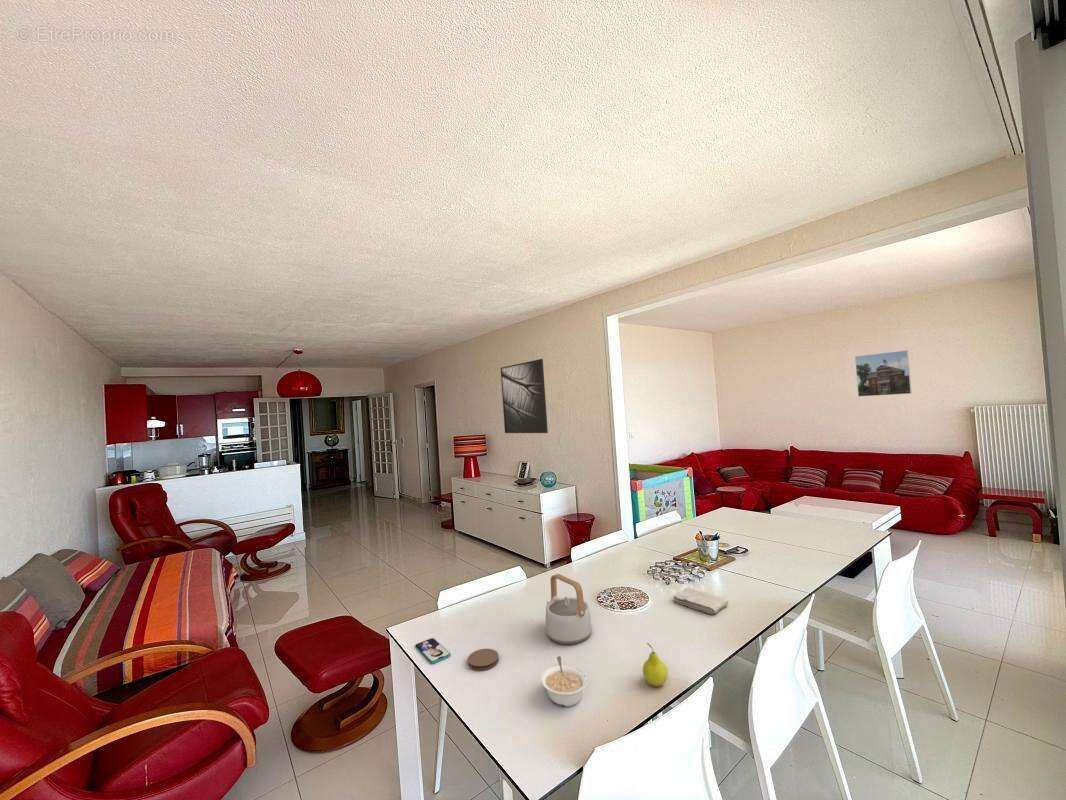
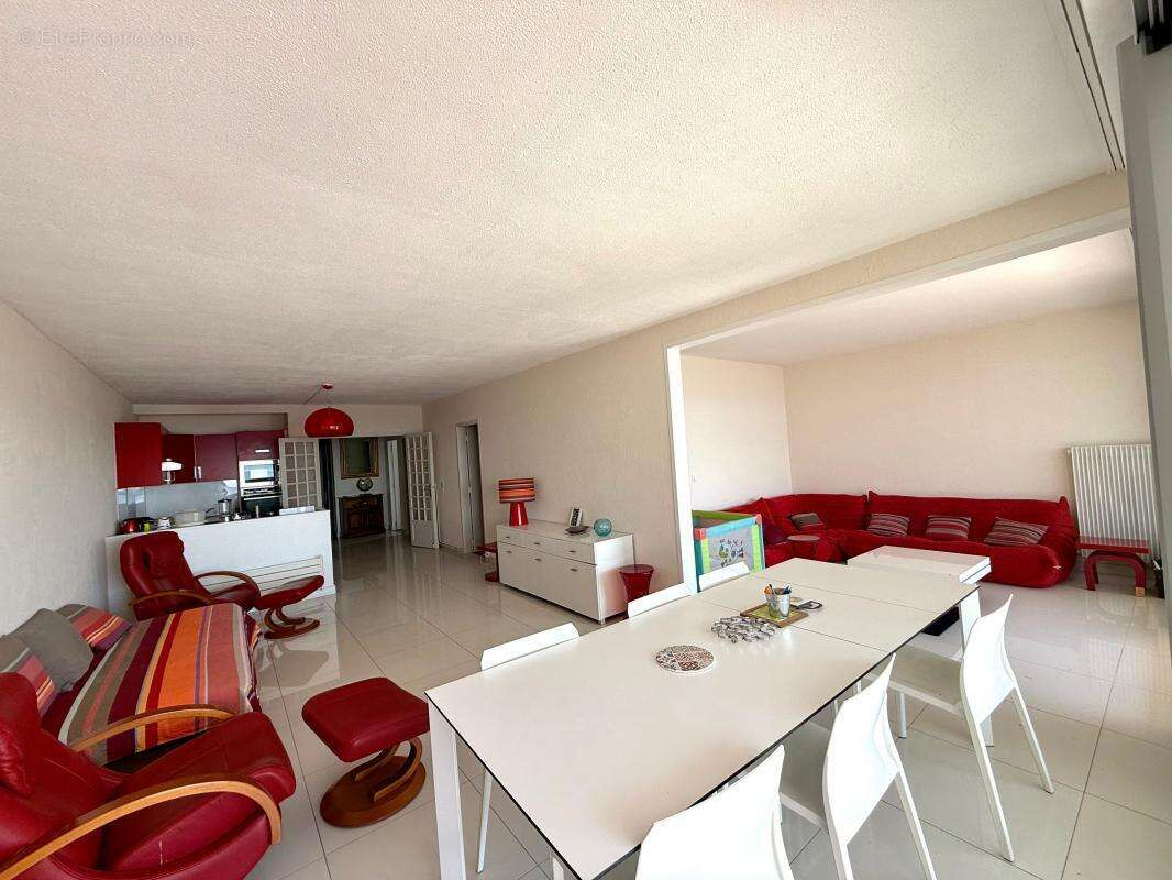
- legume [540,655,588,708]
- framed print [500,358,549,434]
- washcloth [673,587,729,615]
- teapot [545,573,593,646]
- fruit [642,642,669,688]
- smartphone [414,637,451,665]
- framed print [854,349,913,398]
- coaster [467,648,500,672]
